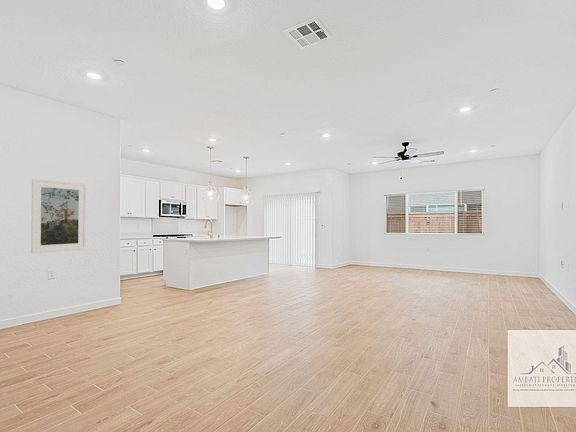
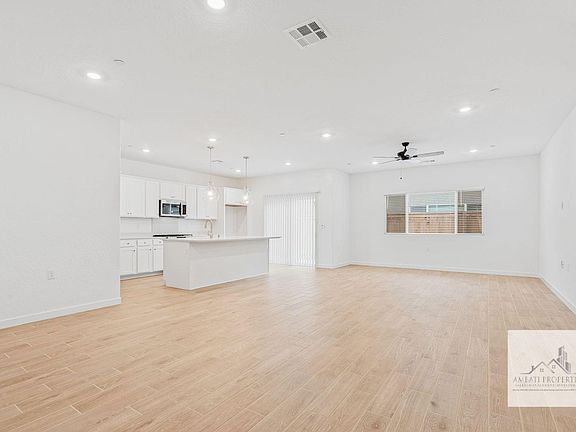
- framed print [30,178,87,254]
